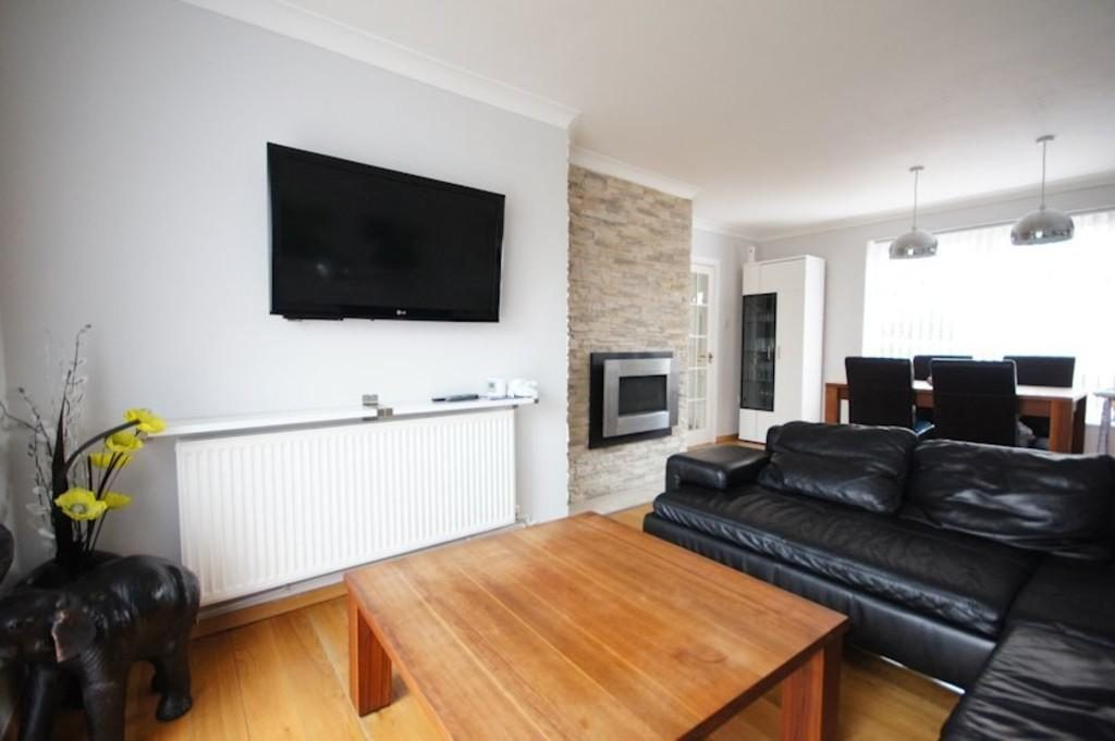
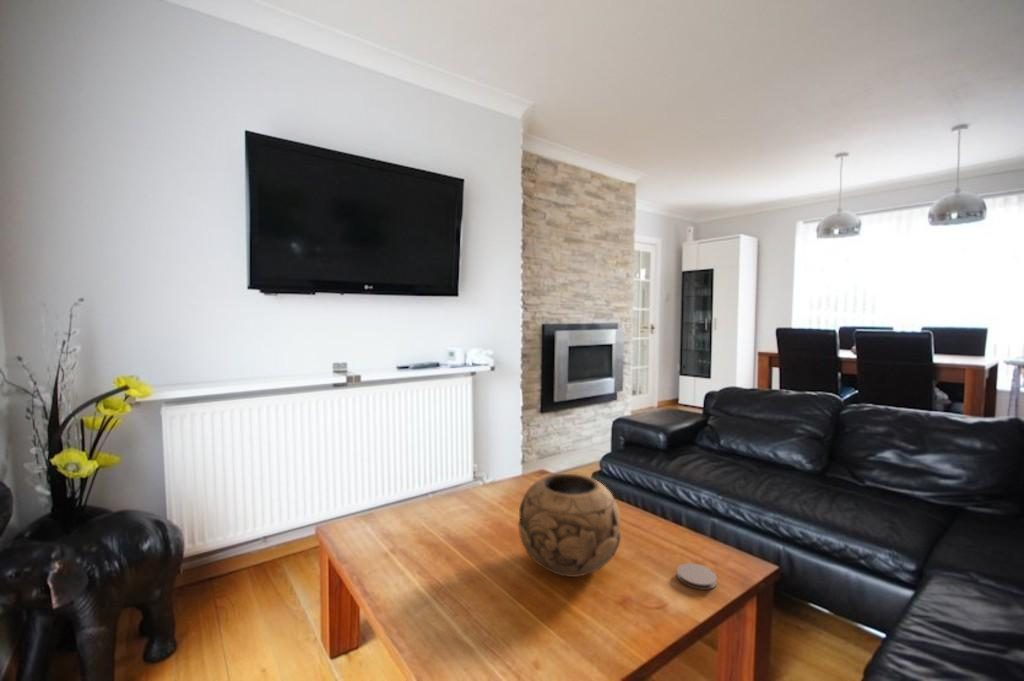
+ decorative bowl [517,472,622,578]
+ coaster [676,562,718,591]
